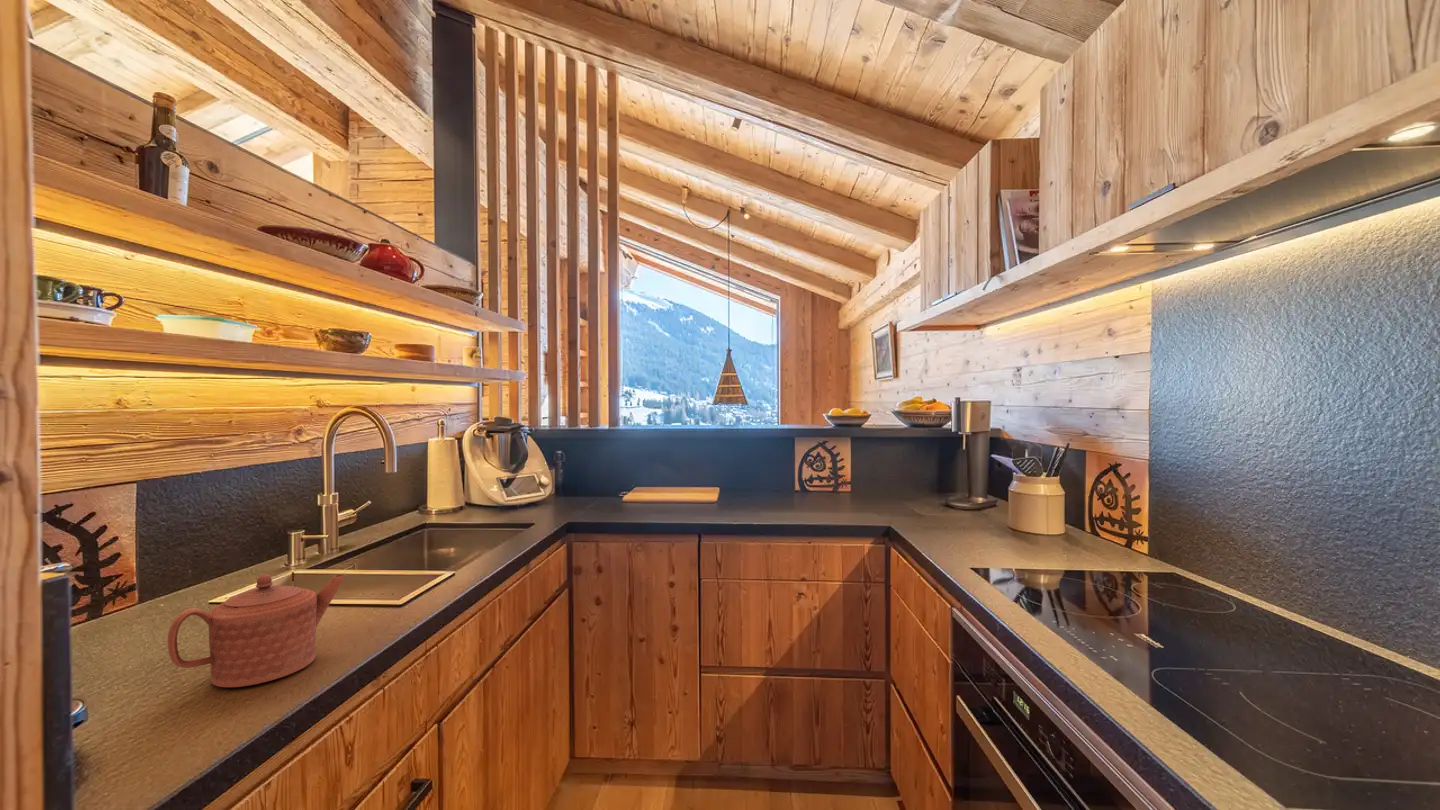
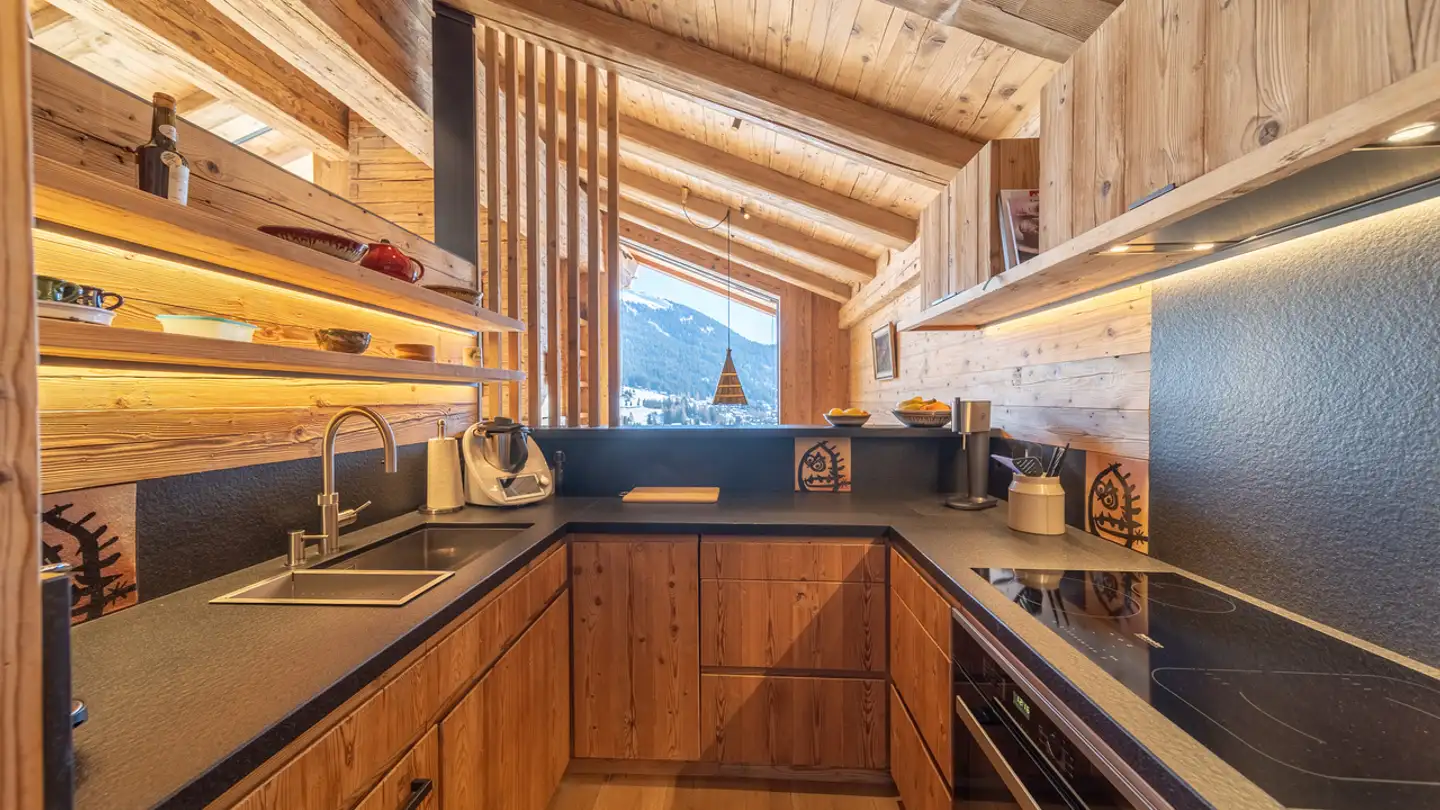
- teapot [167,573,346,688]
